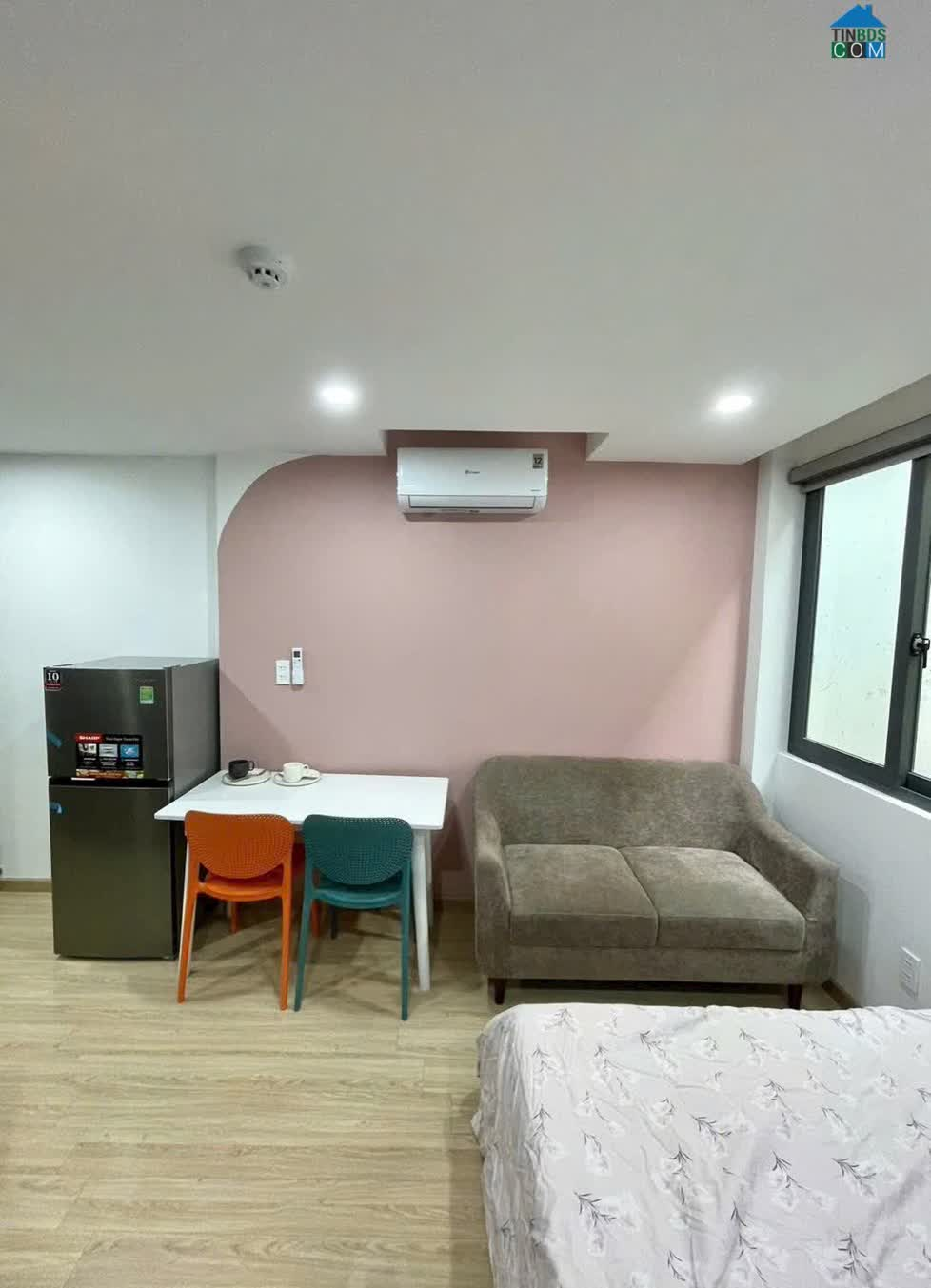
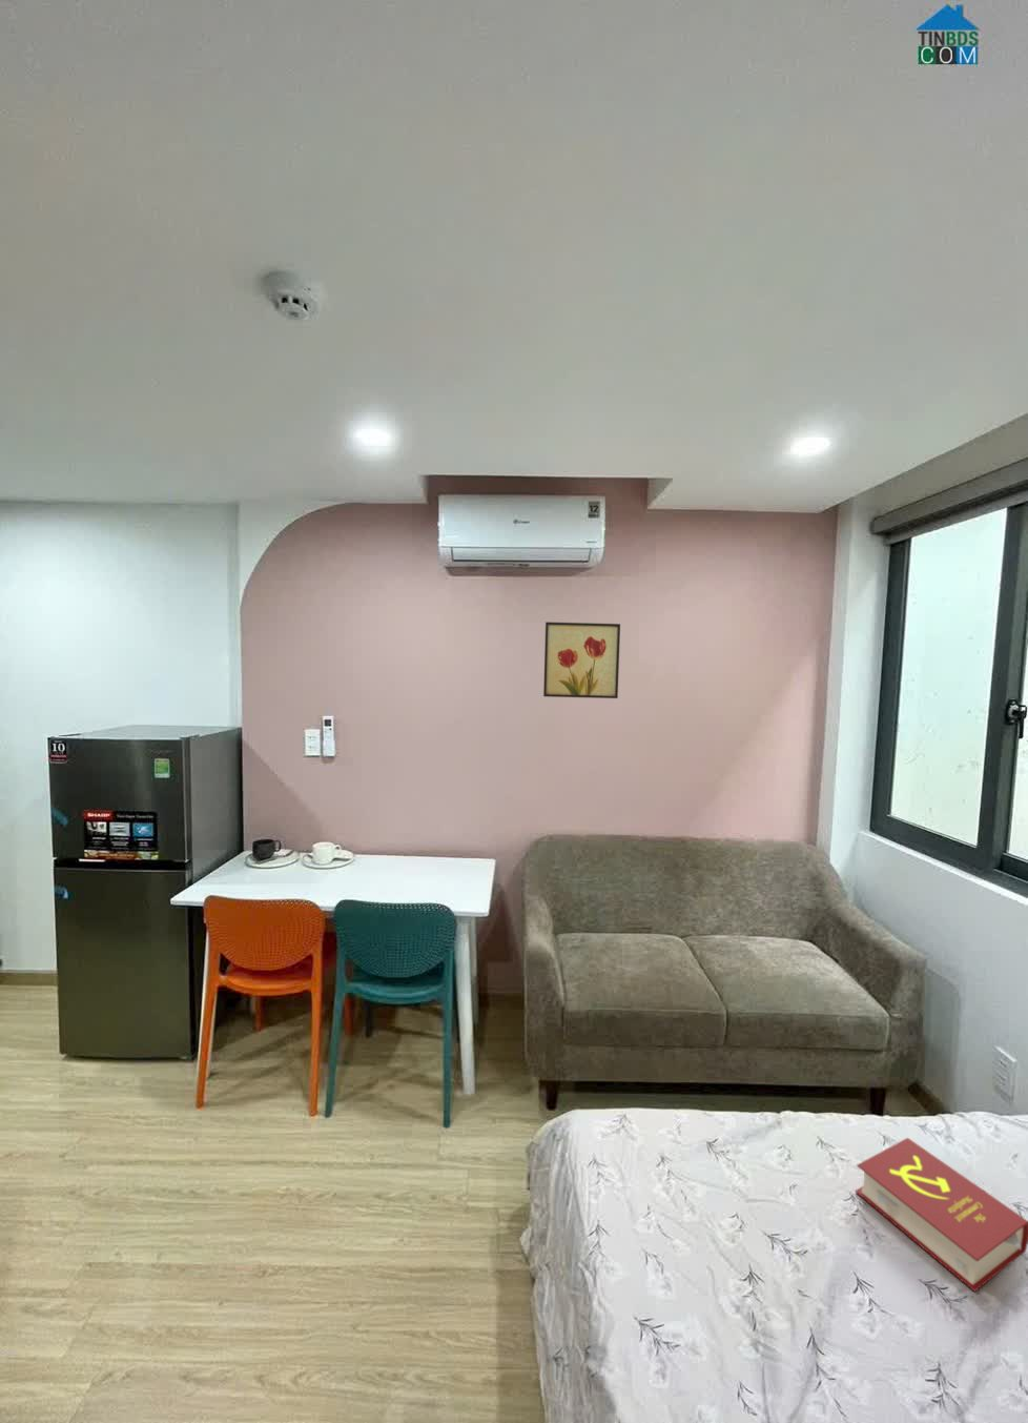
+ book [855,1137,1028,1293]
+ wall art [542,622,622,699]
